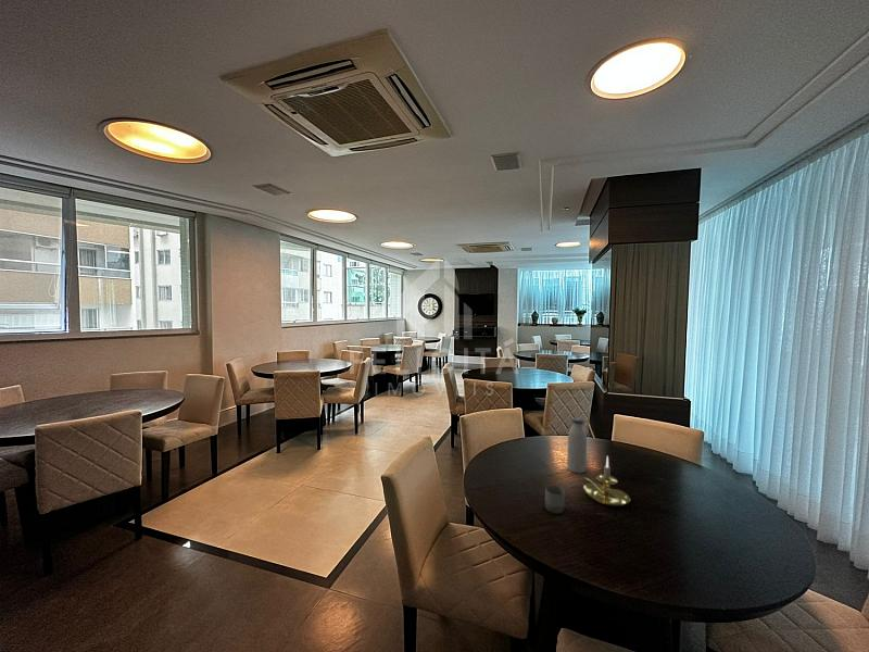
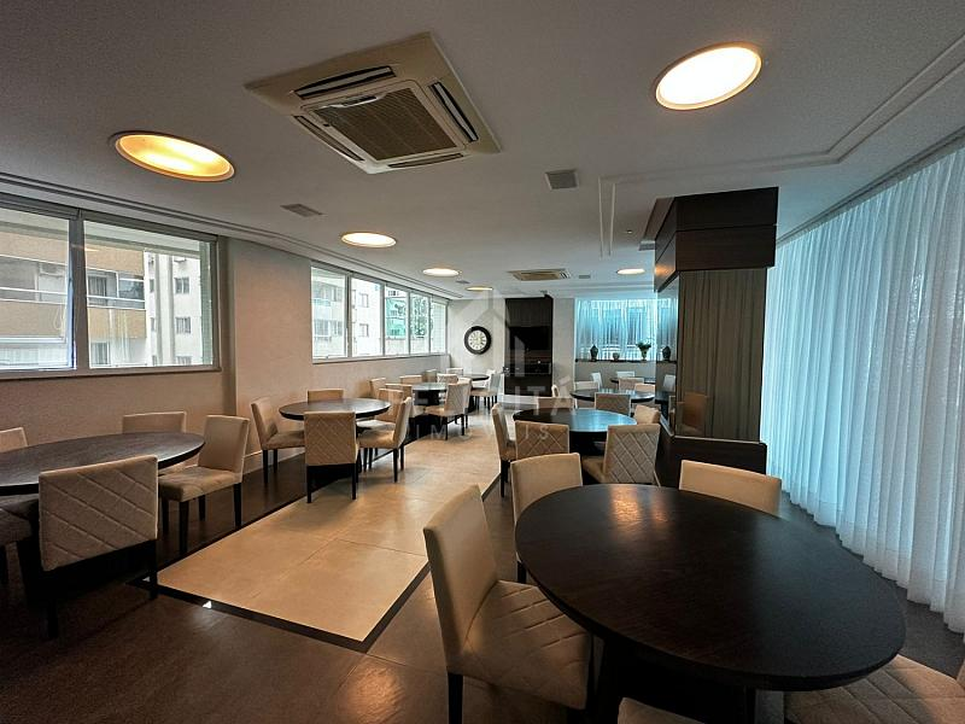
- water bottle [566,417,588,474]
- candle holder [577,455,631,507]
- cup [544,484,566,514]
